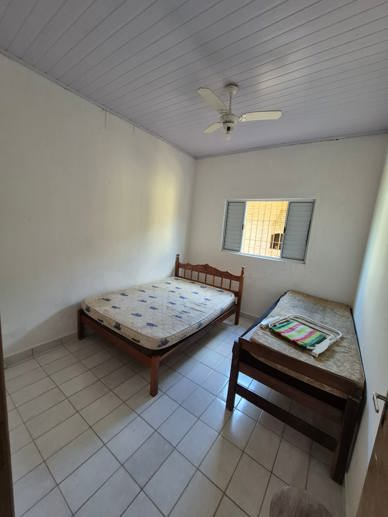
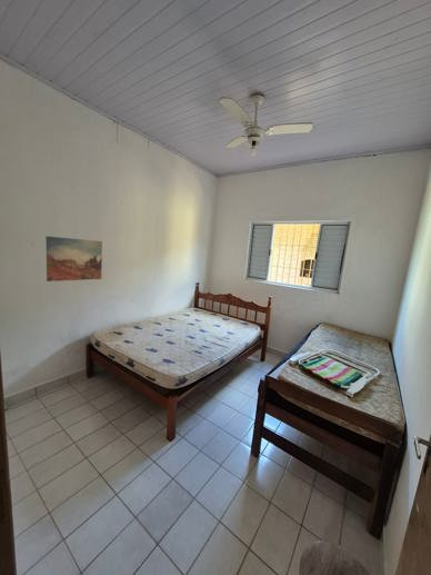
+ wall art [44,235,103,282]
